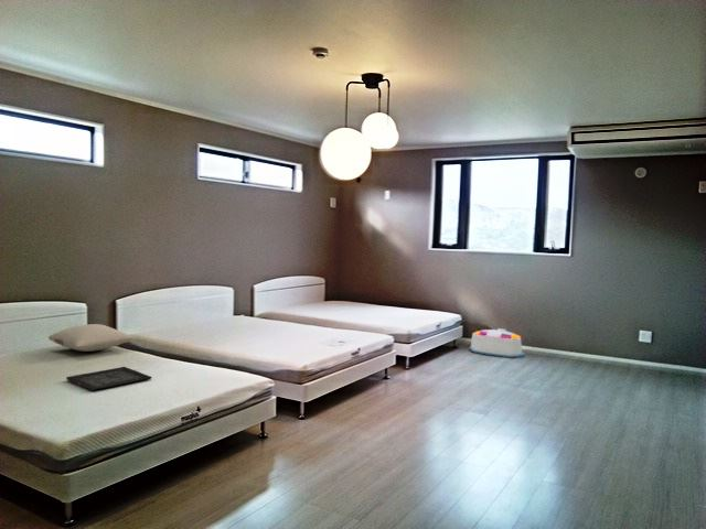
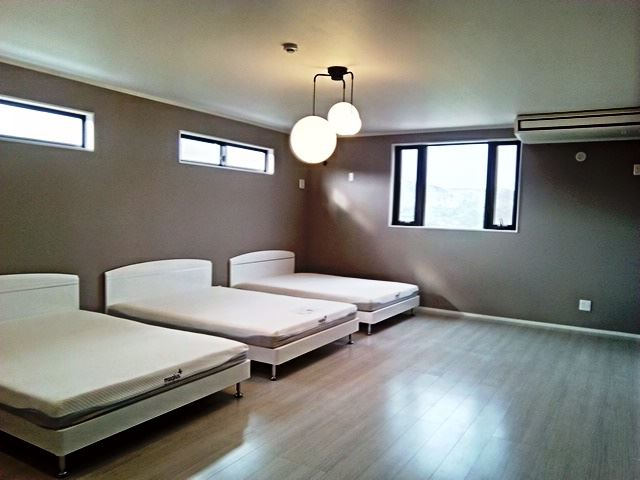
- tray [65,366,153,391]
- storage bin [468,327,526,358]
- pillow [47,323,136,353]
